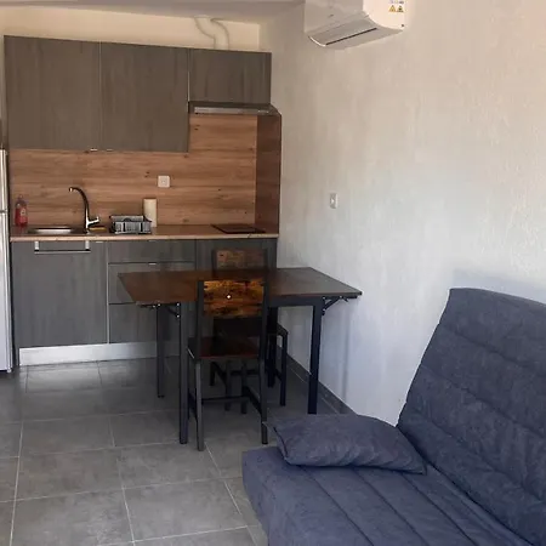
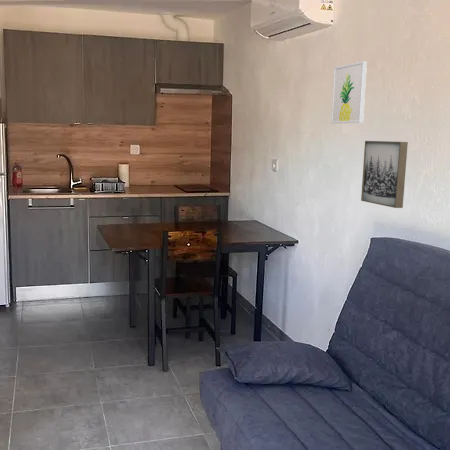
+ wall art [330,60,368,124]
+ wall art [360,140,409,209]
